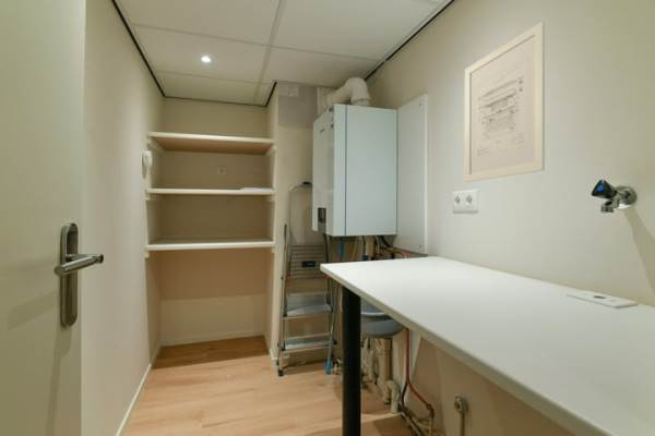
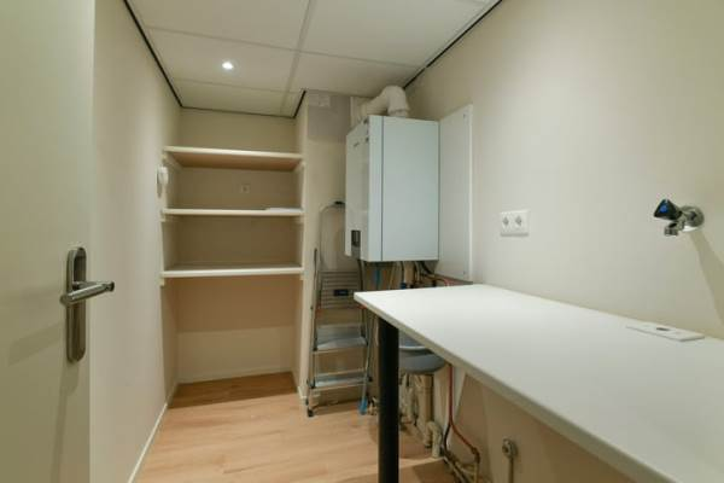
- wall art [464,21,546,183]
